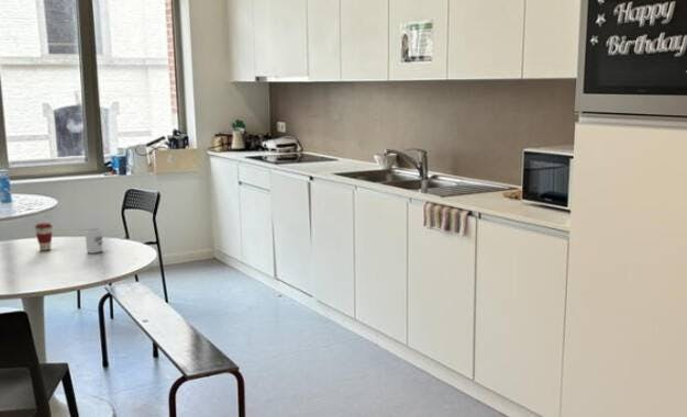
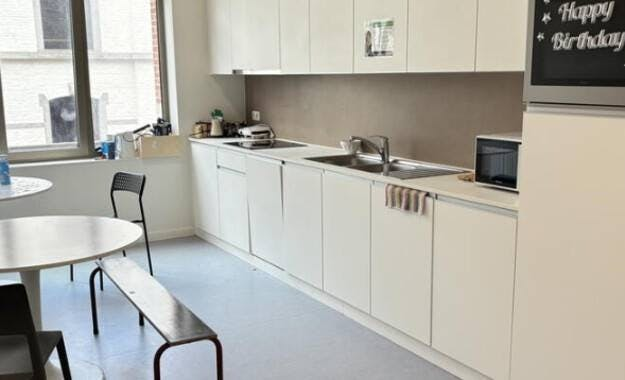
- cup [84,227,103,255]
- coffee cup [34,222,54,251]
